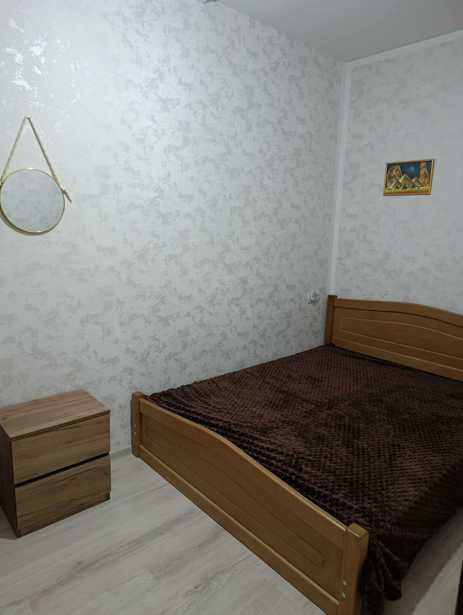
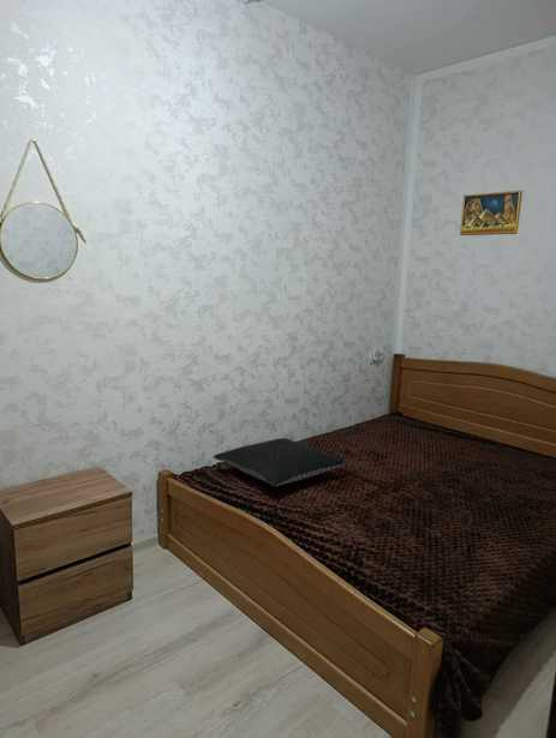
+ pillow [213,437,347,488]
